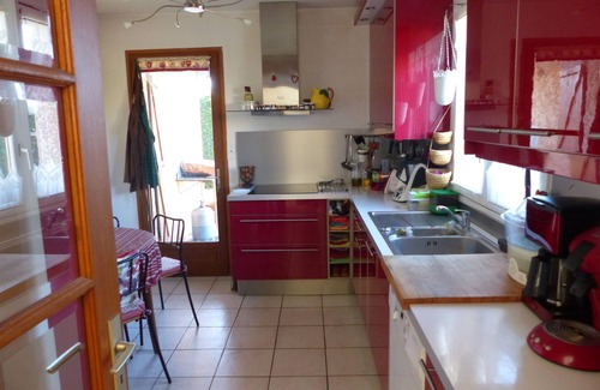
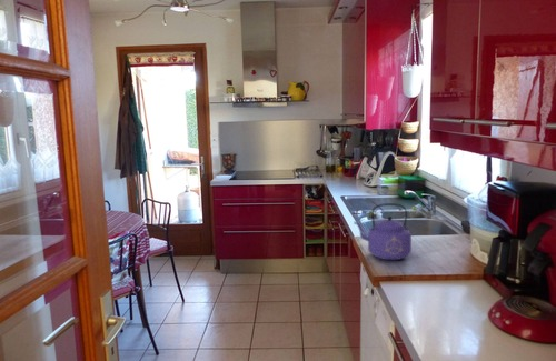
+ kettle [353,202,413,261]
